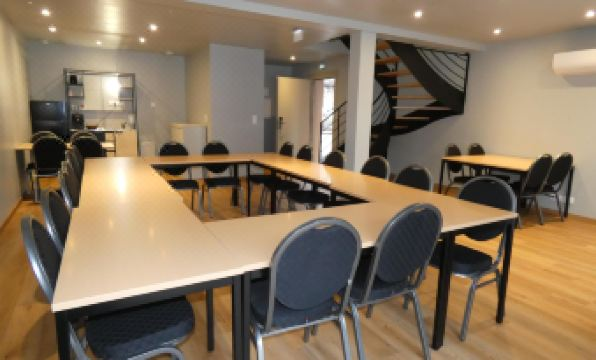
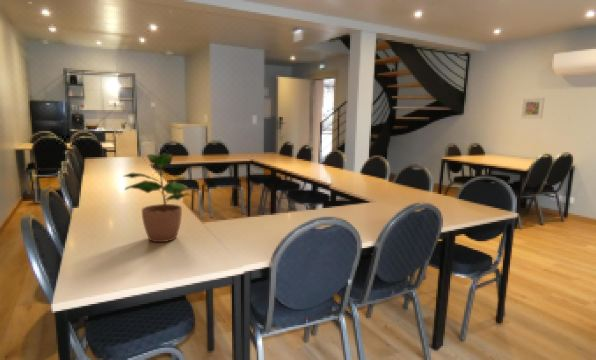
+ potted plant [123,152,194,243]
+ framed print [520,97,546,119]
